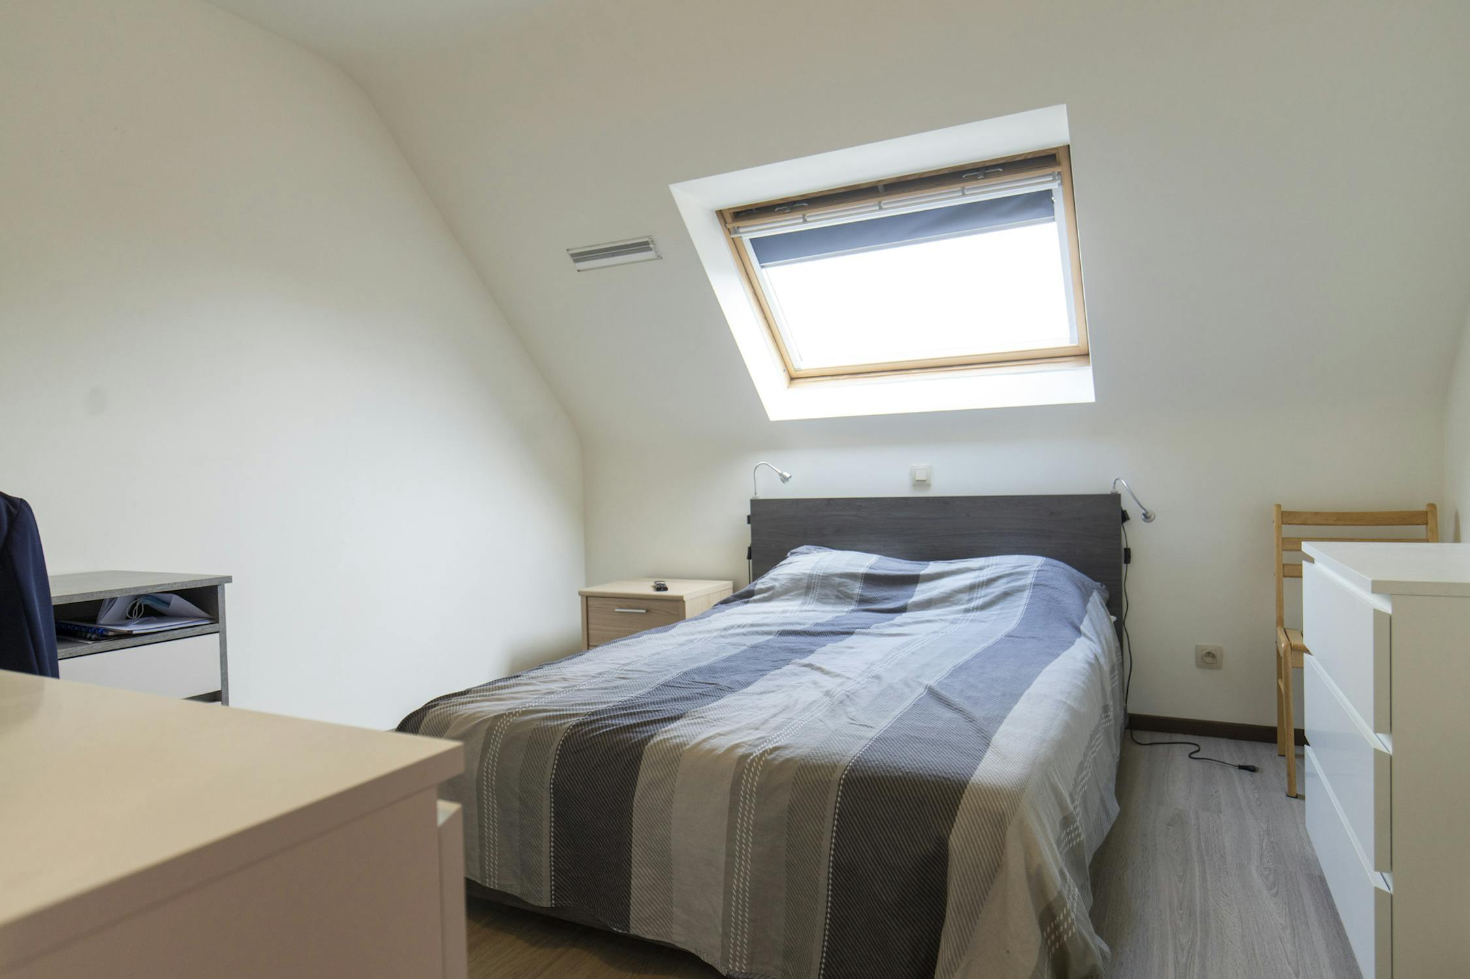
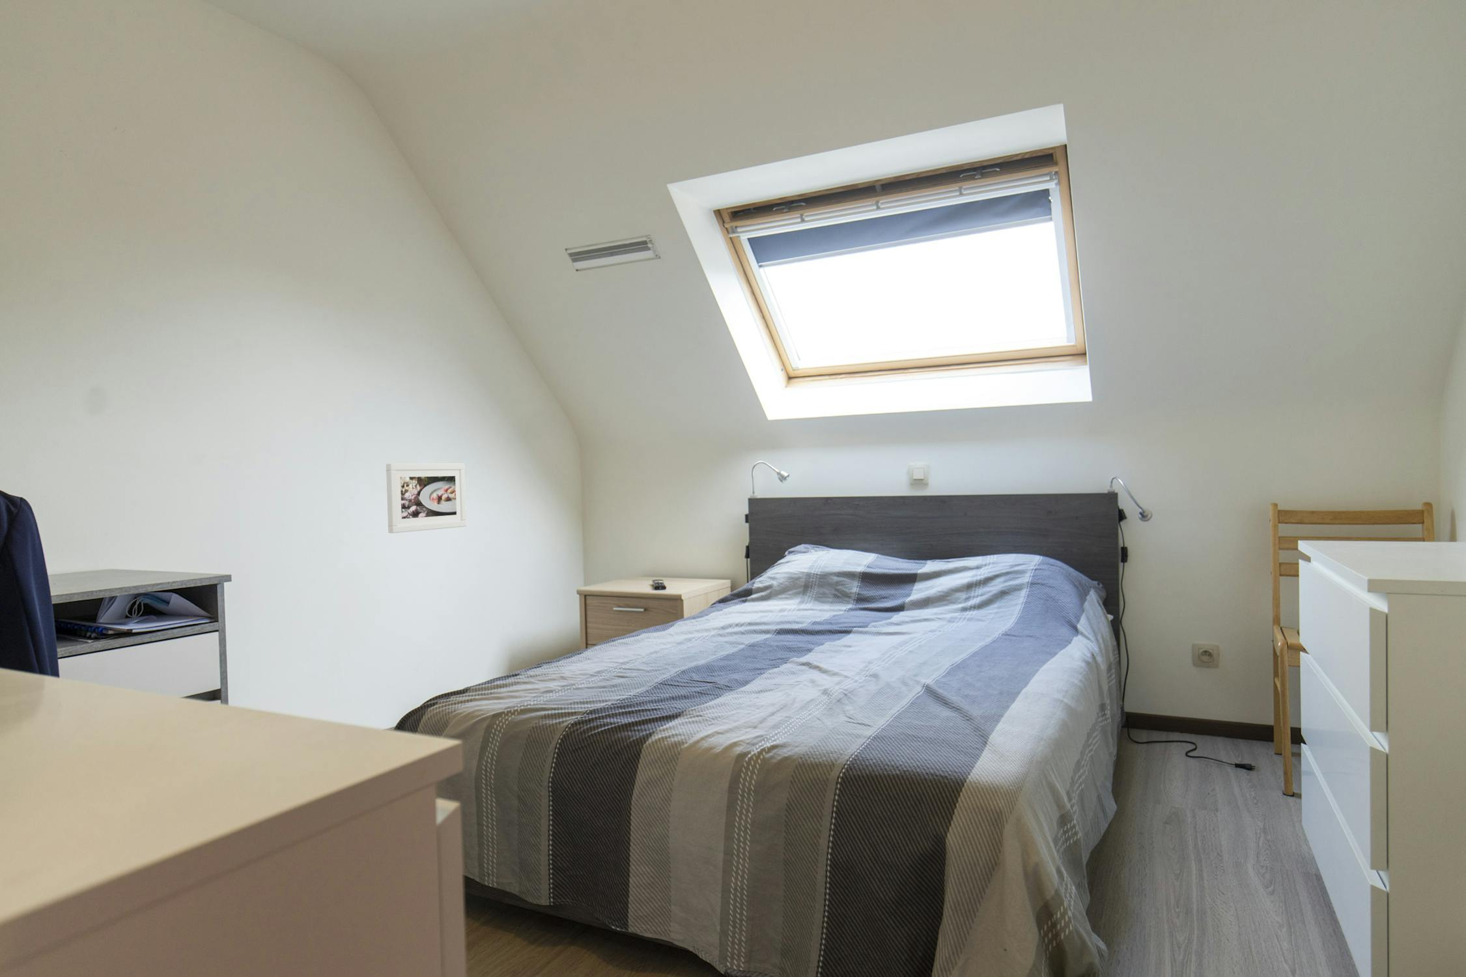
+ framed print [386,463,467,534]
